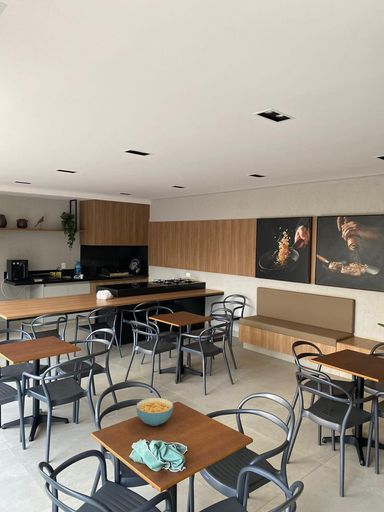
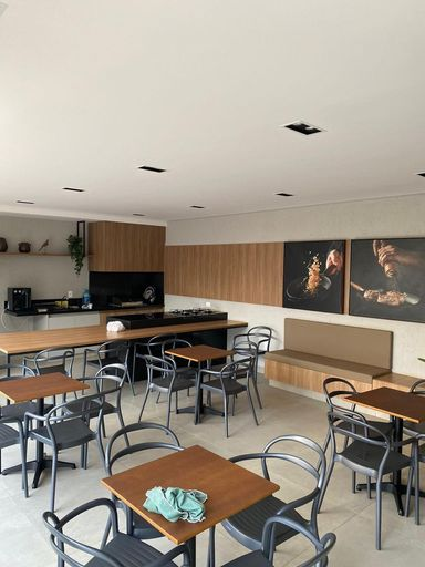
- cereal bowl [135,397,174,427]
